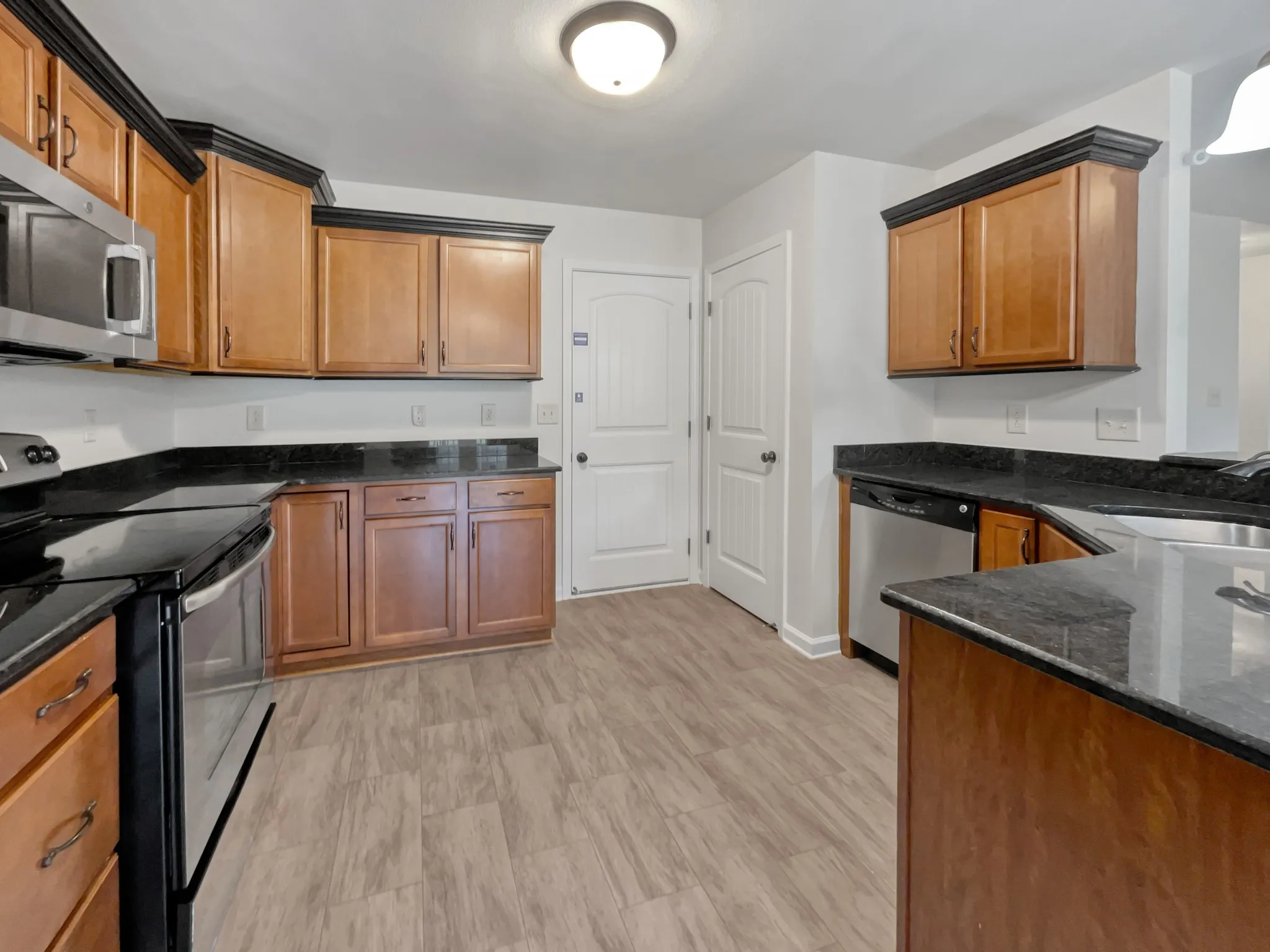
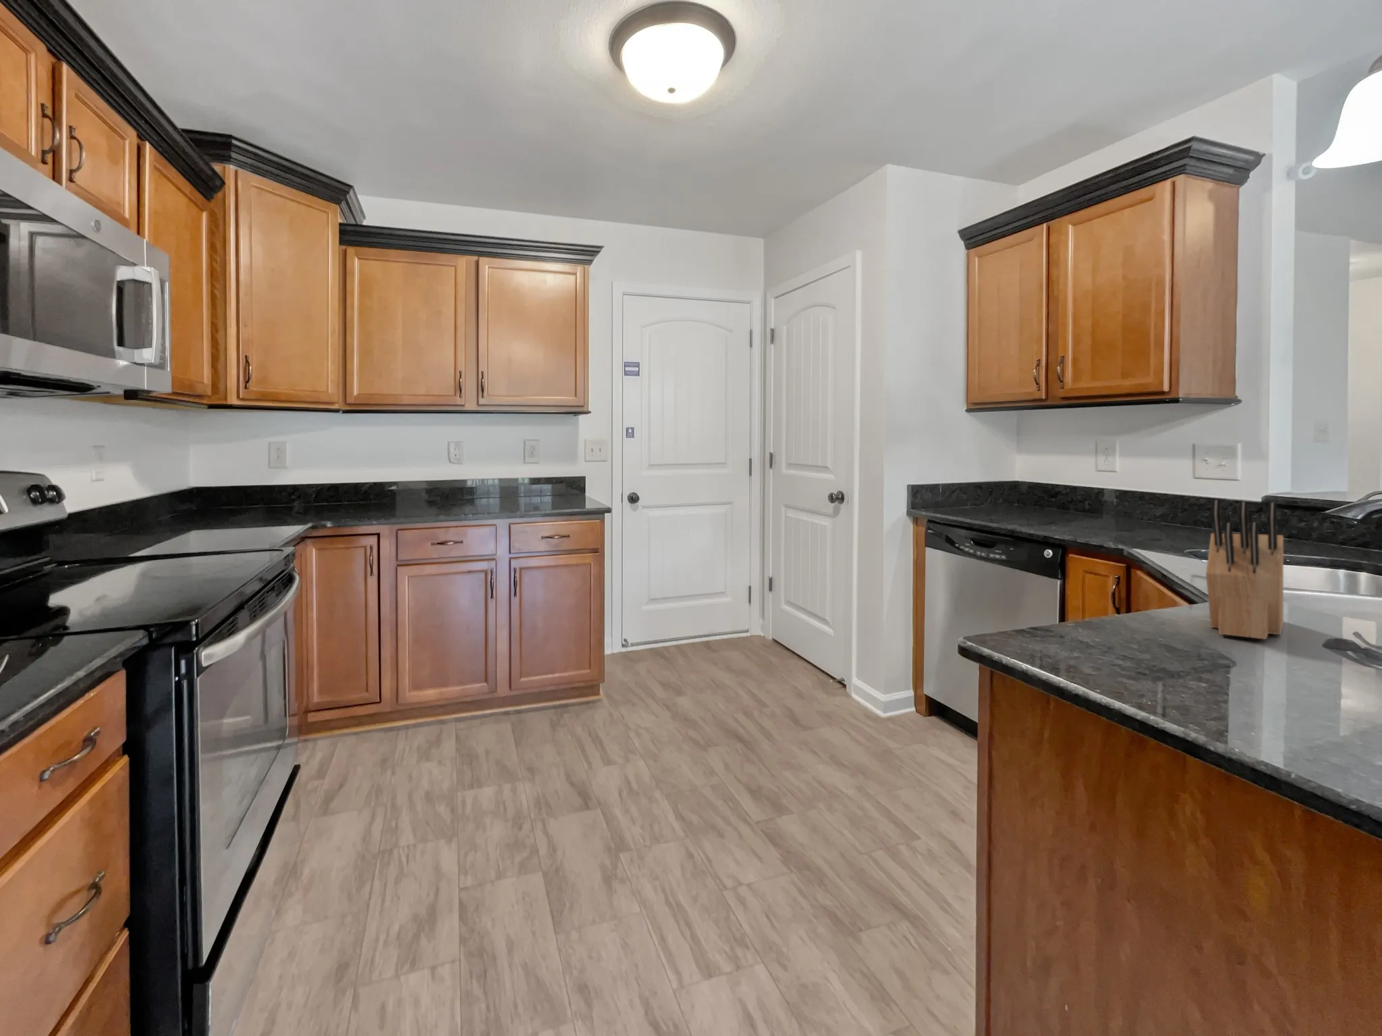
+ knife block [1206,499,1284,640]
